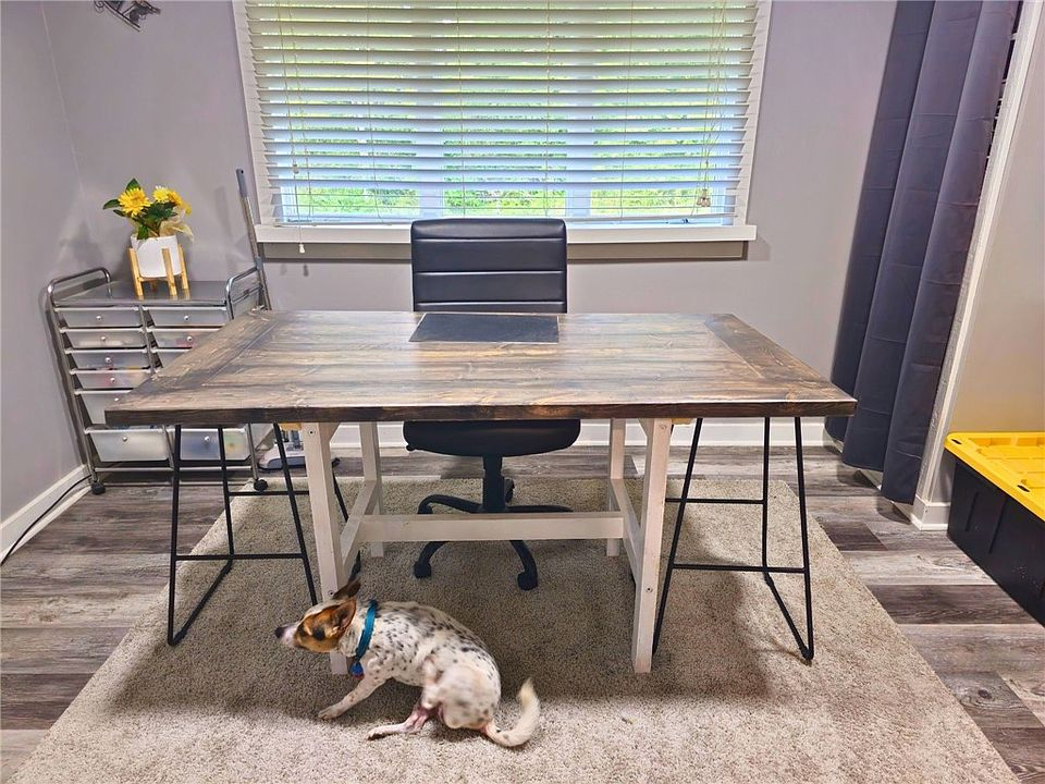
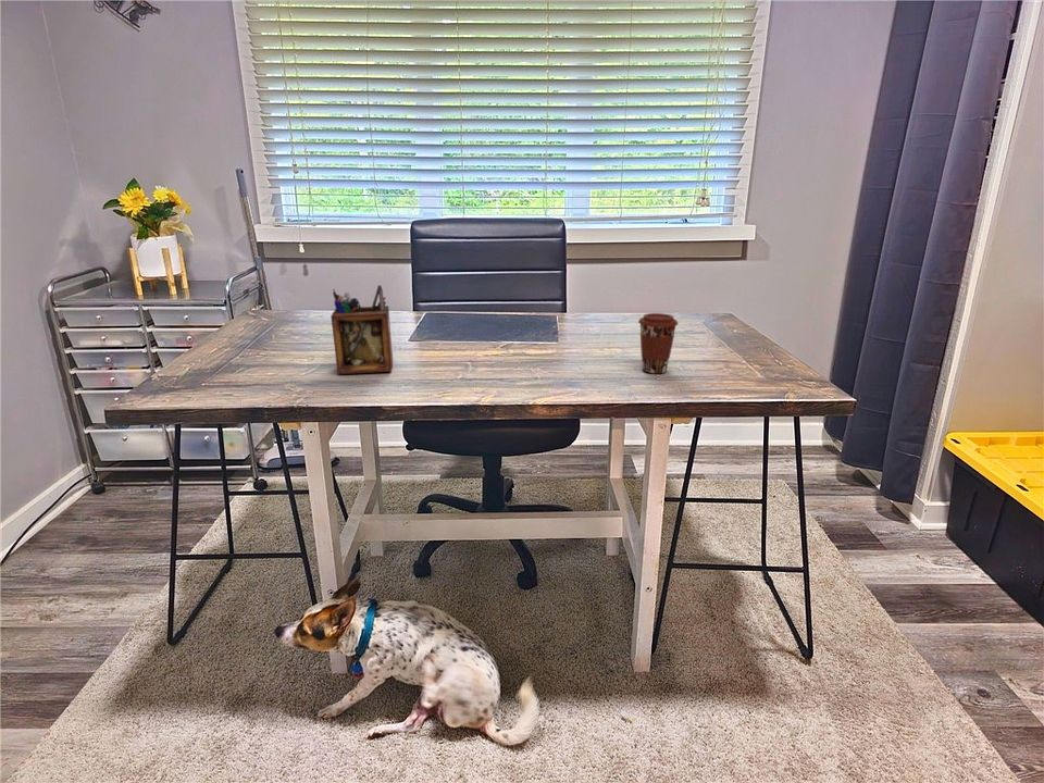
+ desk organizer [330,284,394,375]
+ coffee cup [637,312,679,374]
